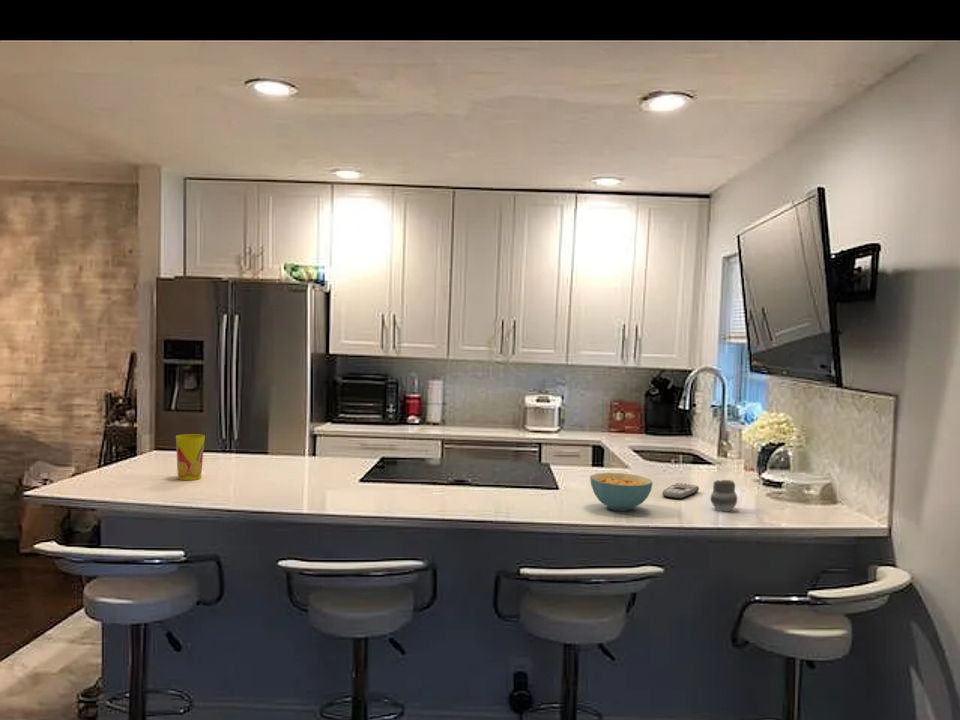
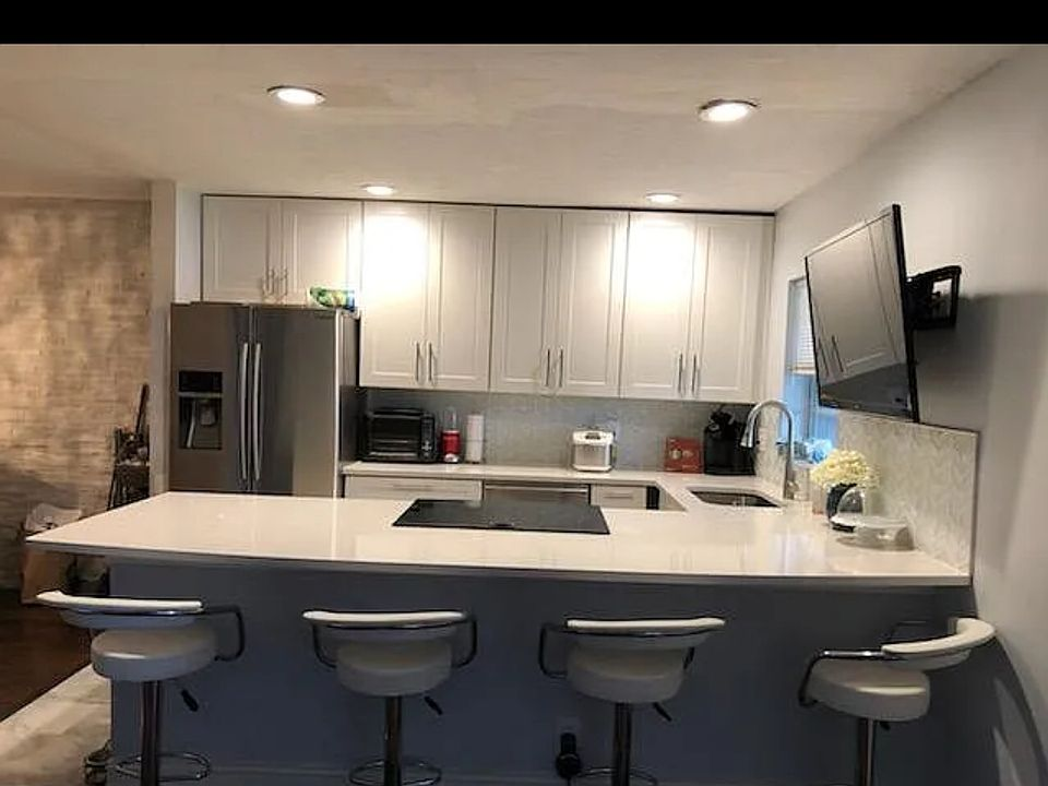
- cup [175,433,206,481]
- cup [709,479,738,512]
- remote control [661,482,700,500]
- cereal bowl [589,472,654,512]
